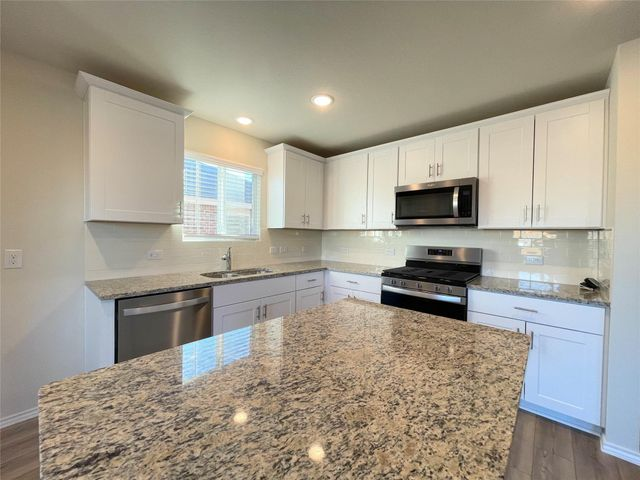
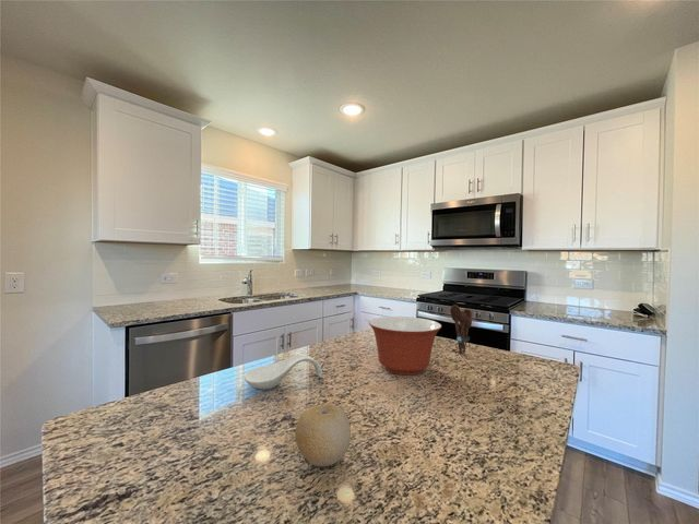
+ utensil holder [449,305,473,356]
+ fruit [294,403,352,467]
+ mixing bowl [368,315,442,377]
+ spoon rest [244,355,323,391]
